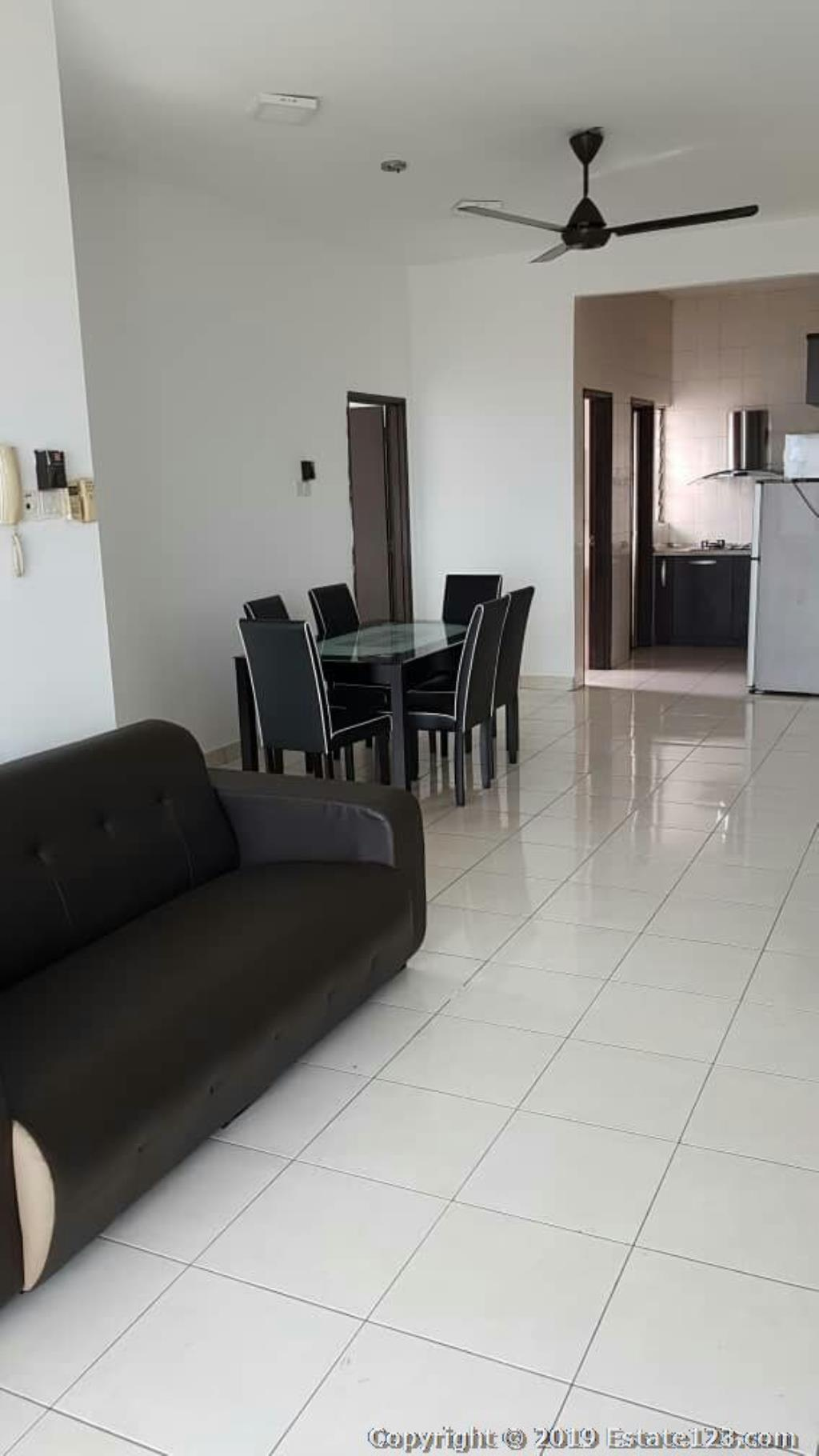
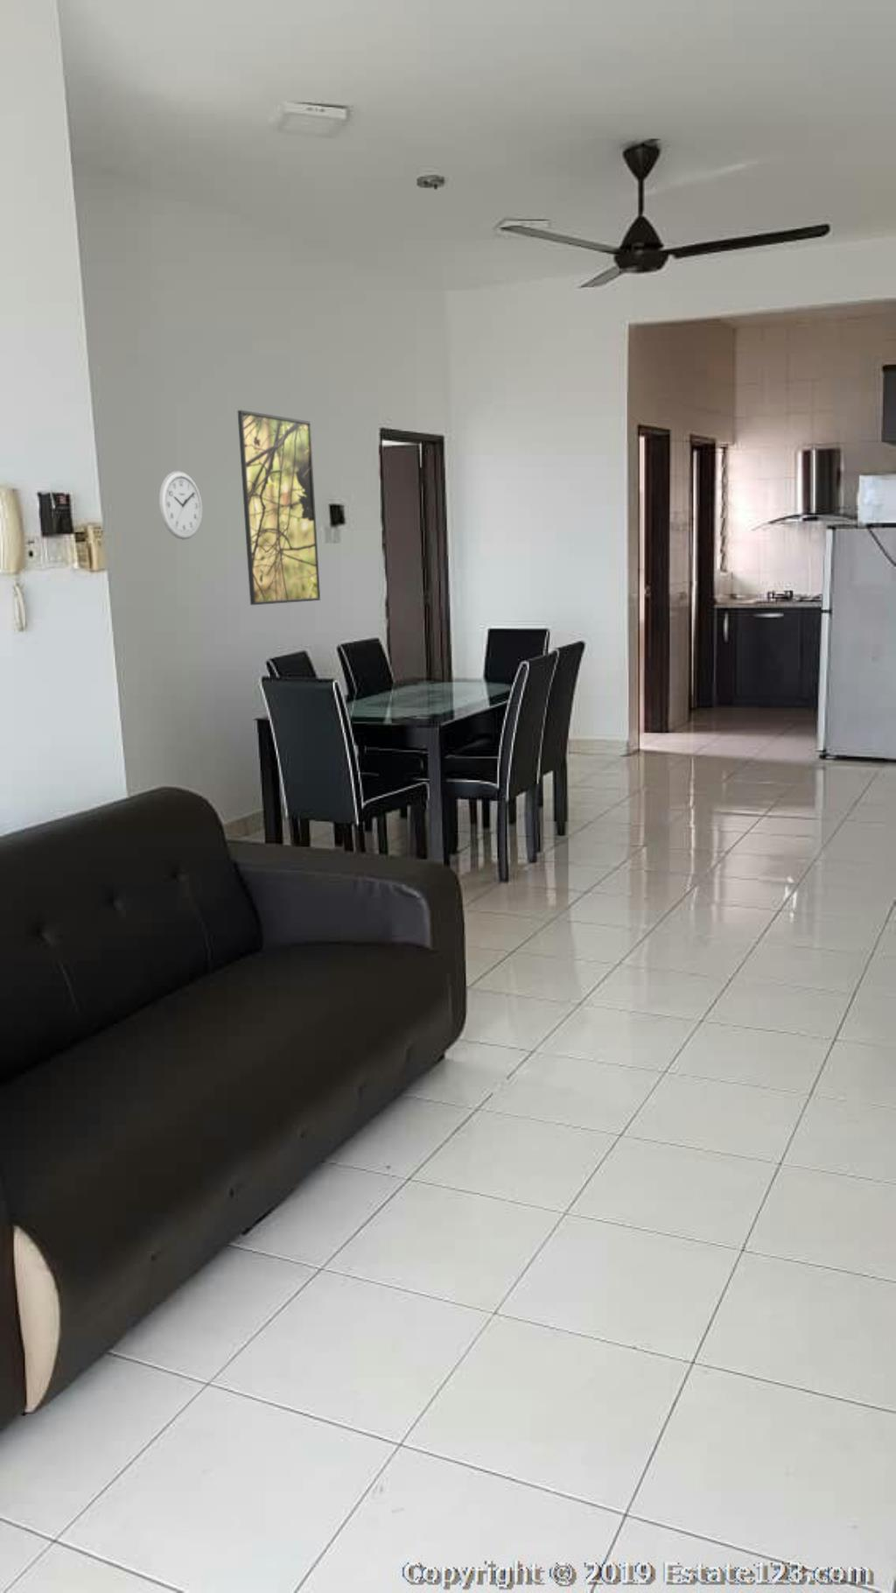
+ wall clock [159,470,203,540]
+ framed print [236,409,322,606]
